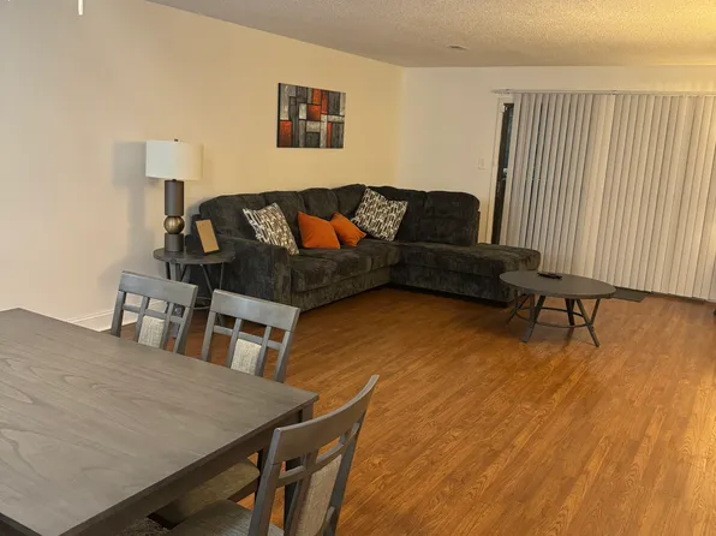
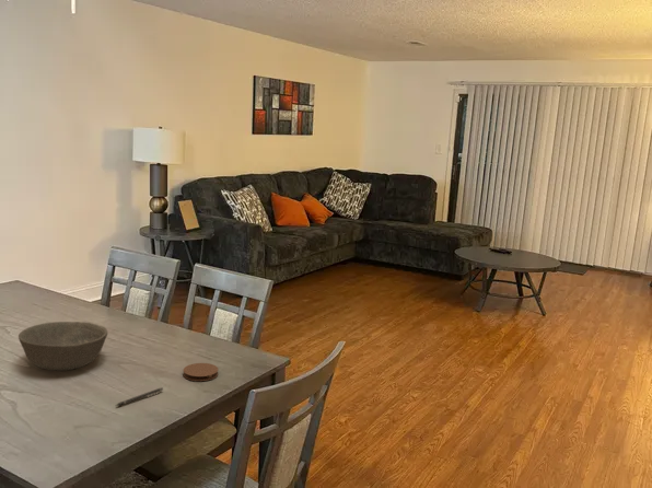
+ bowl [18,321,108,372]
+ coaster [183,362,219,382]
+ pen [115,386,164,407]
